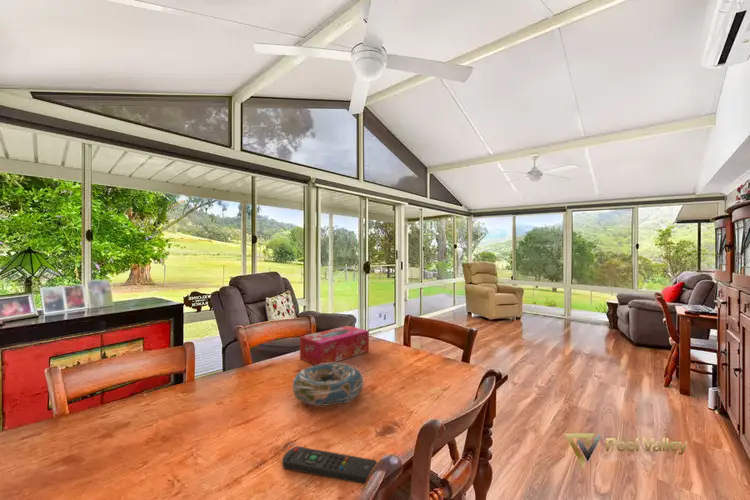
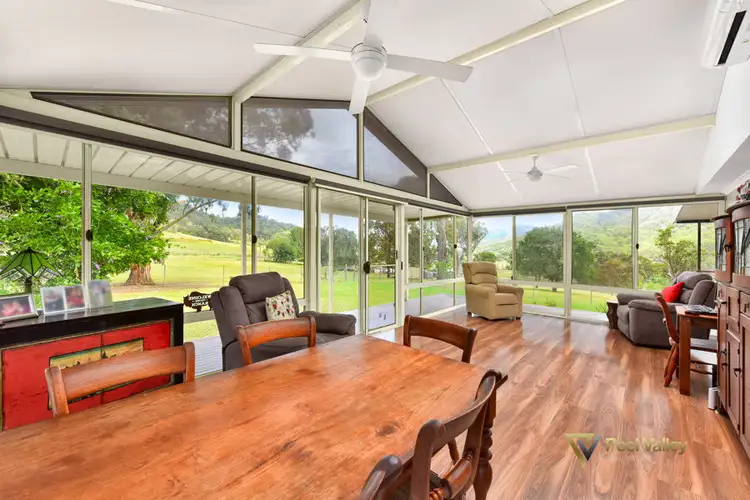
- remote control [281,445,378,485]
- decorative bowl [291,361,365,408]
- tissue box [299,325,370,365]
